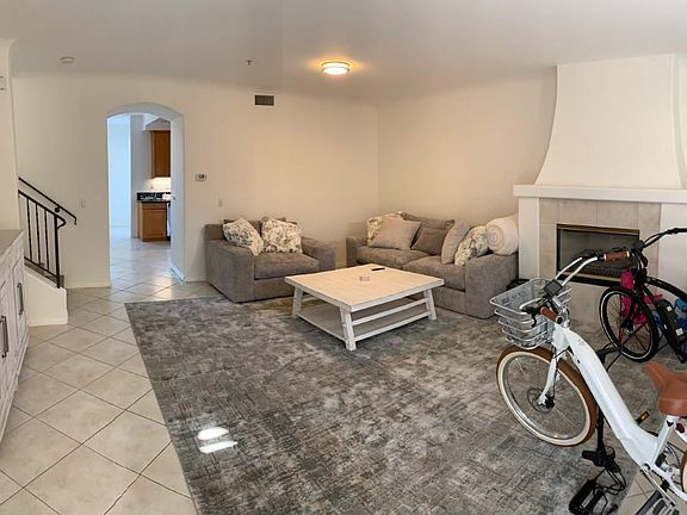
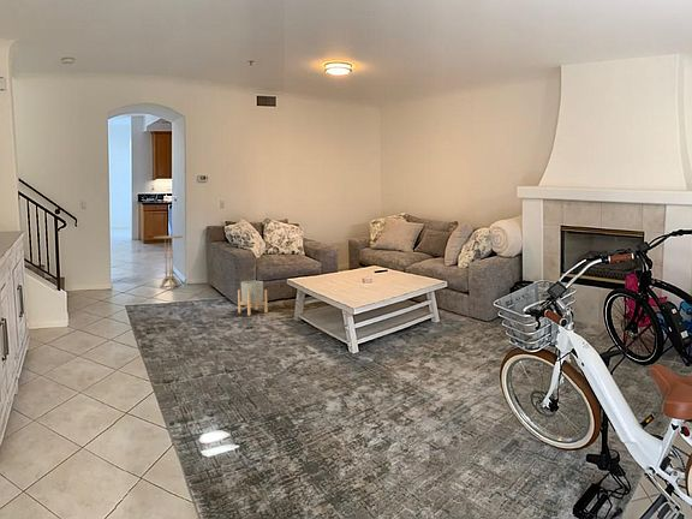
+ planter [237,280,269,317]
+ side table [153,234,184,291]
